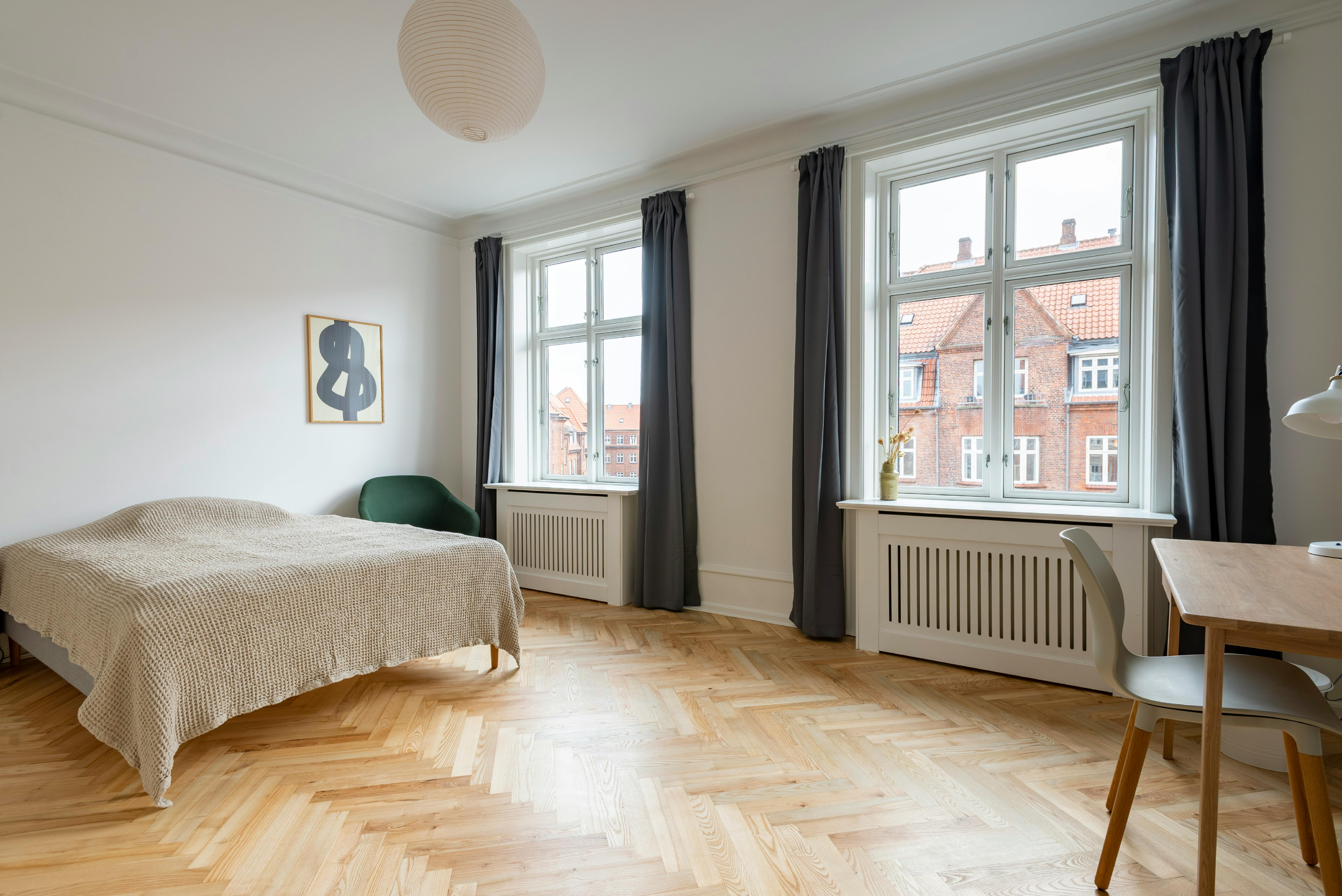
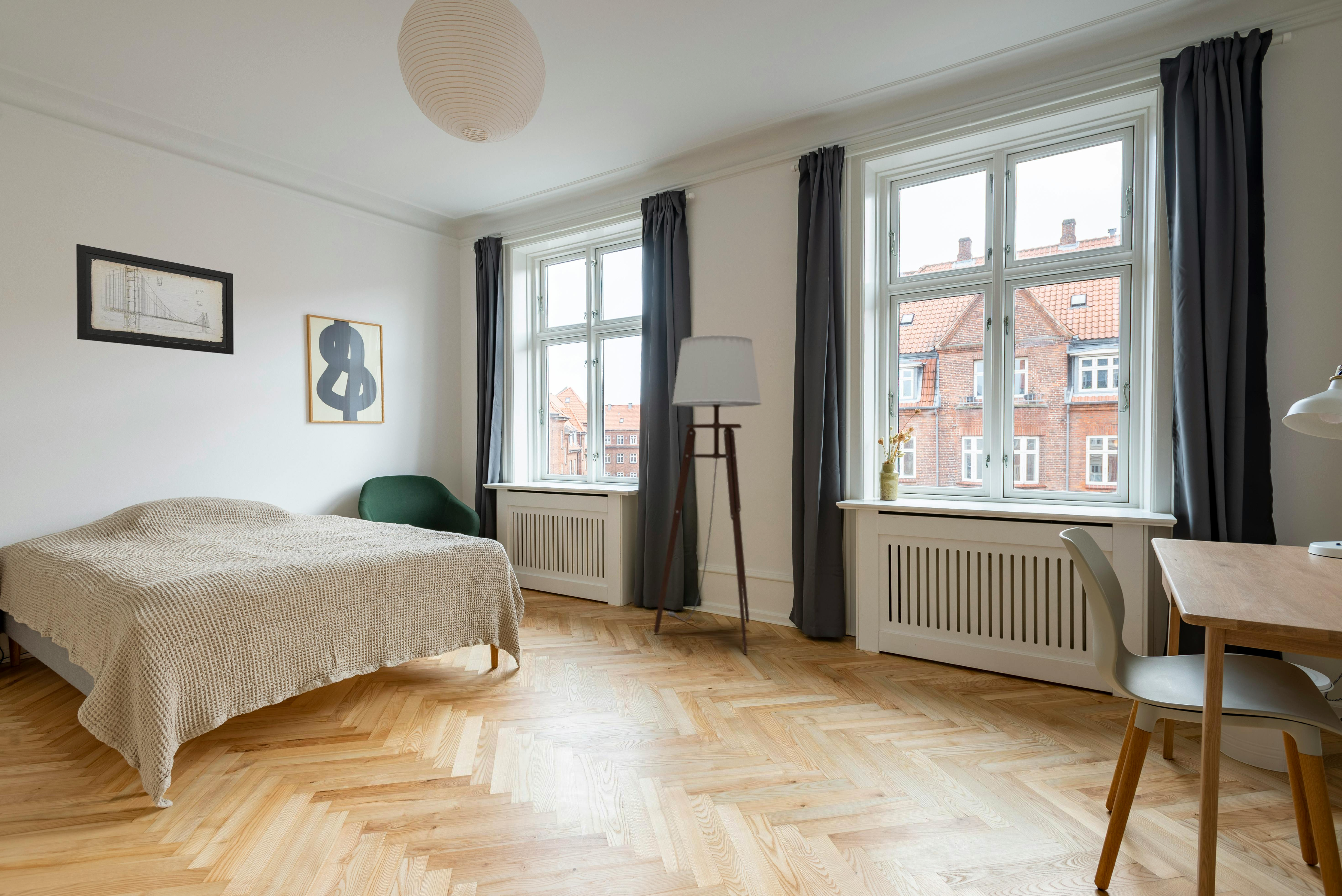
+ wall art [76,244,234,355]
+ floor lamp [654,335,762,655]
